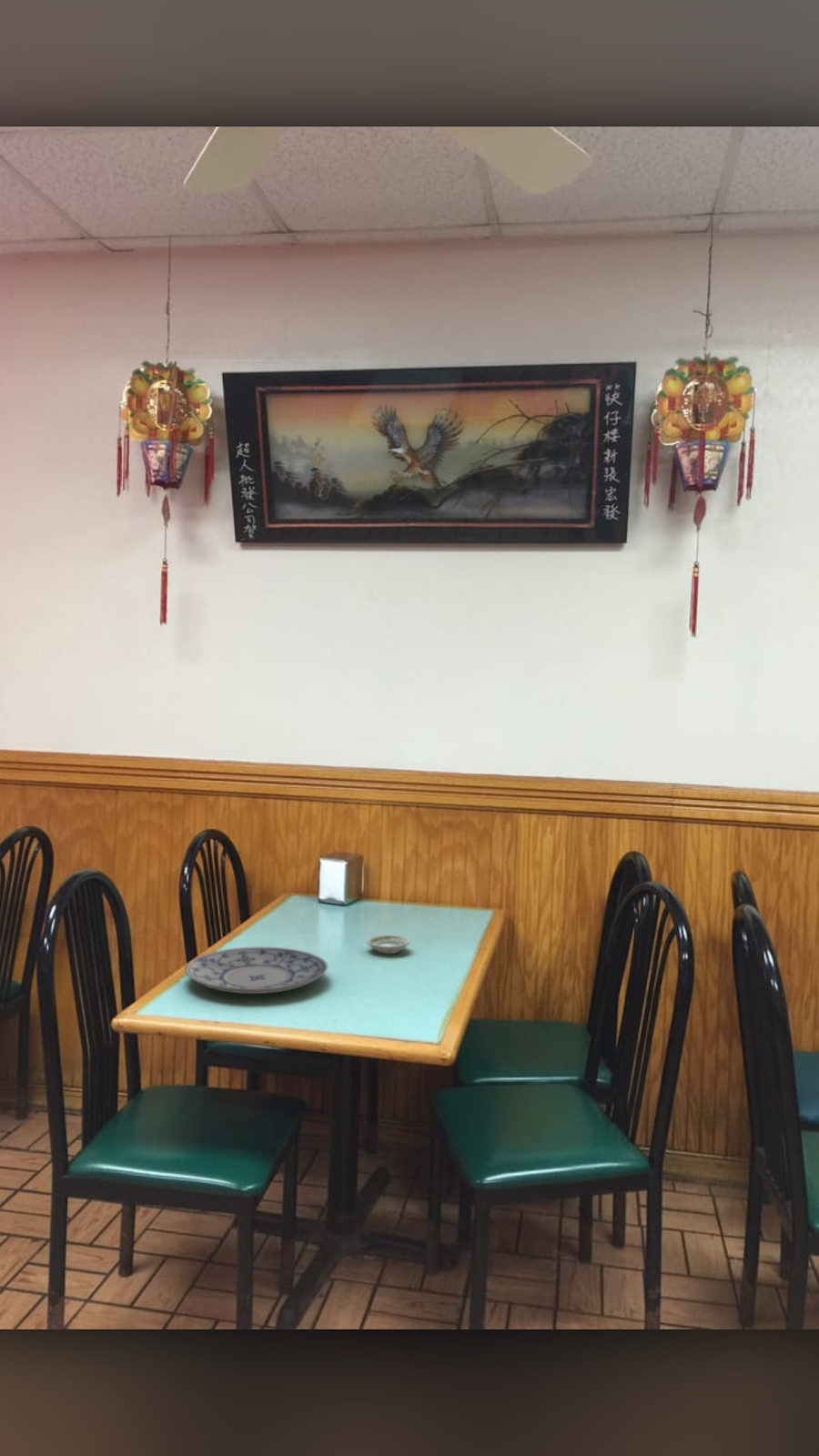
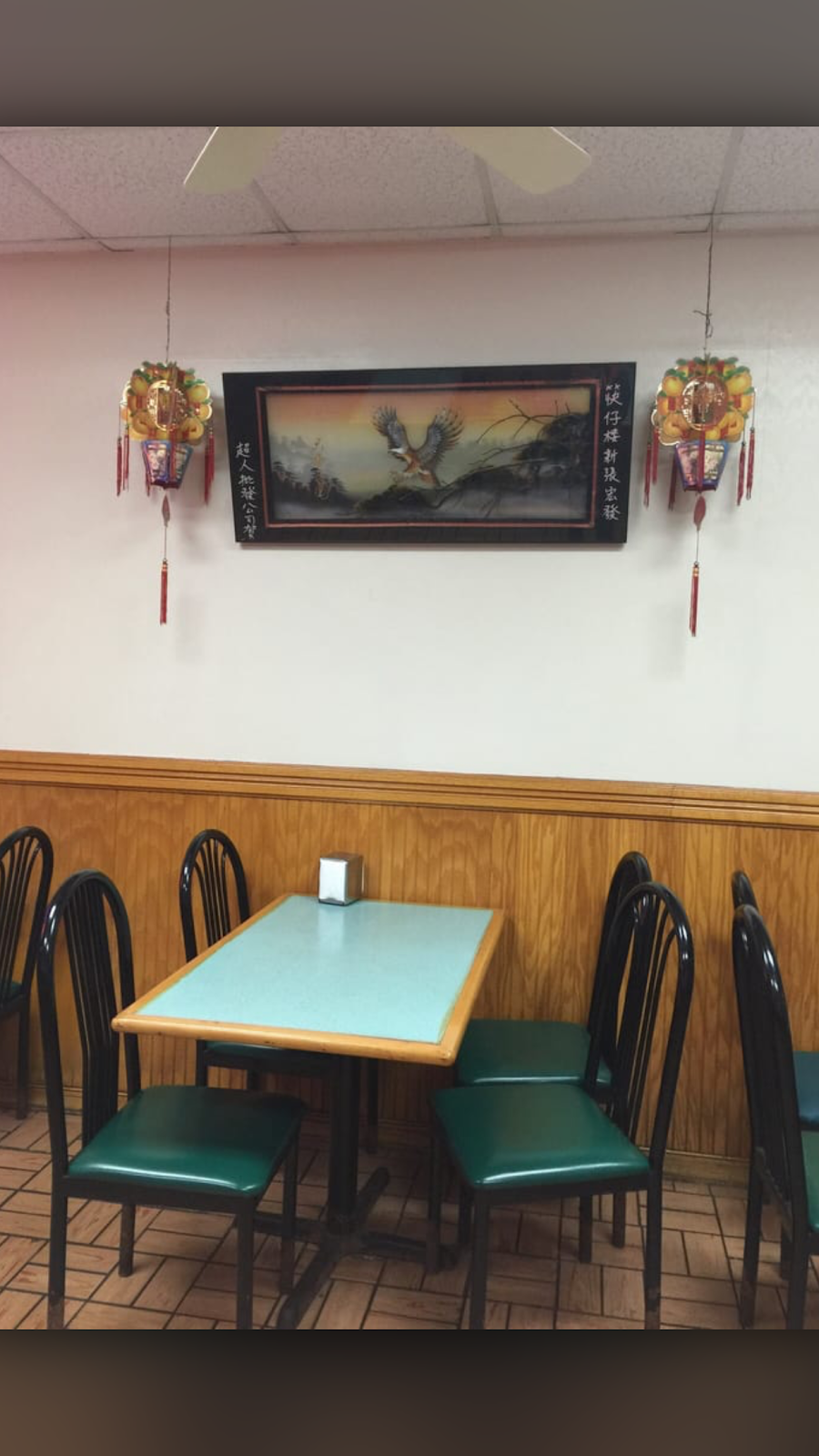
- saucer [366,934,410,955]
- plate [184,946,329,995]
